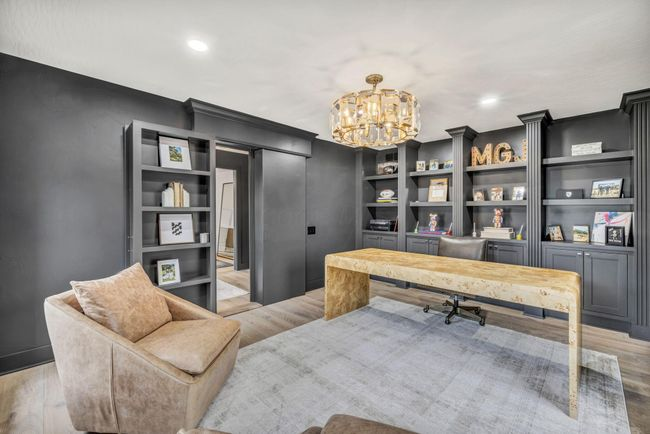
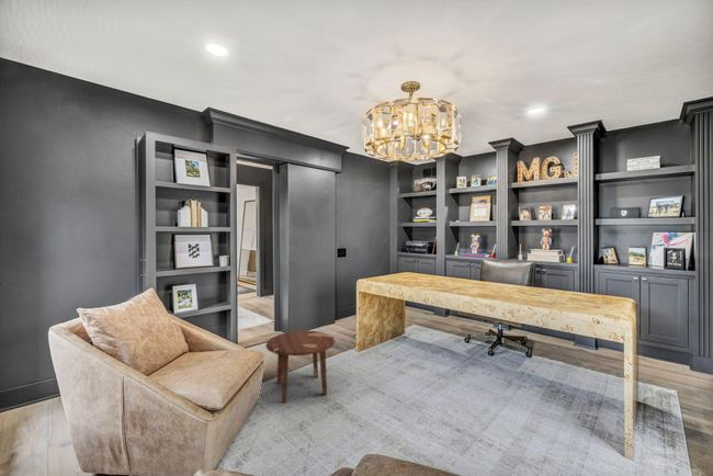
+ side table [265,329,336,404]
